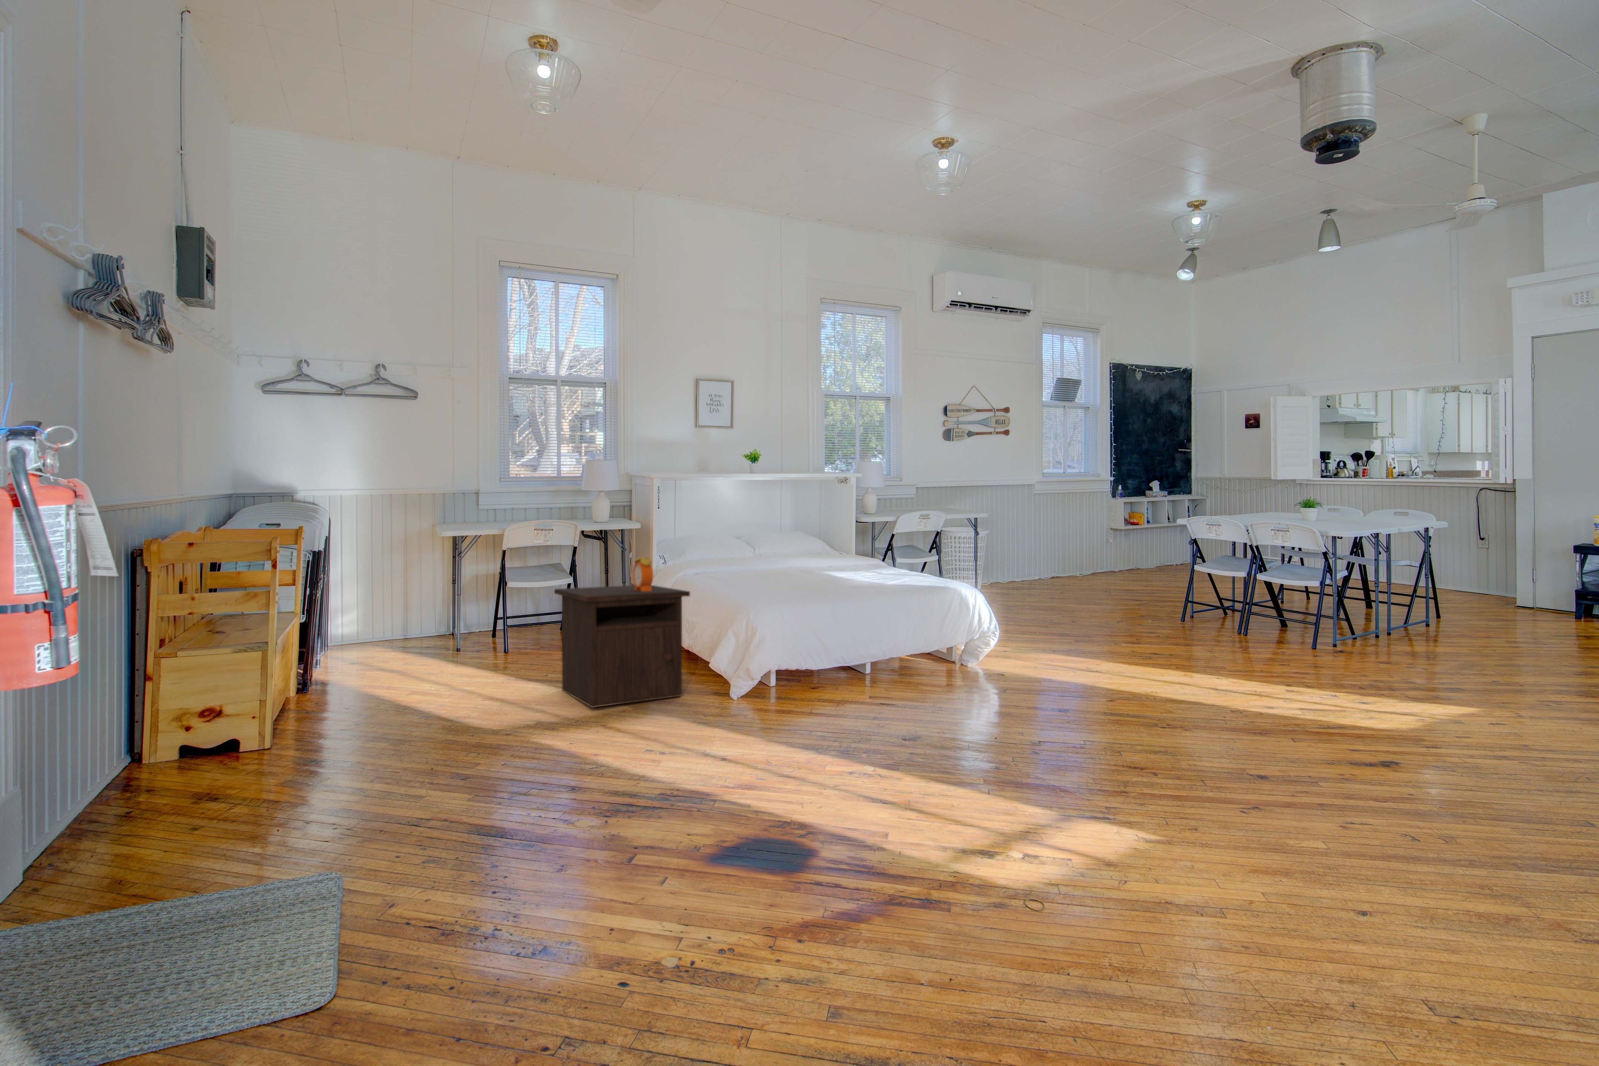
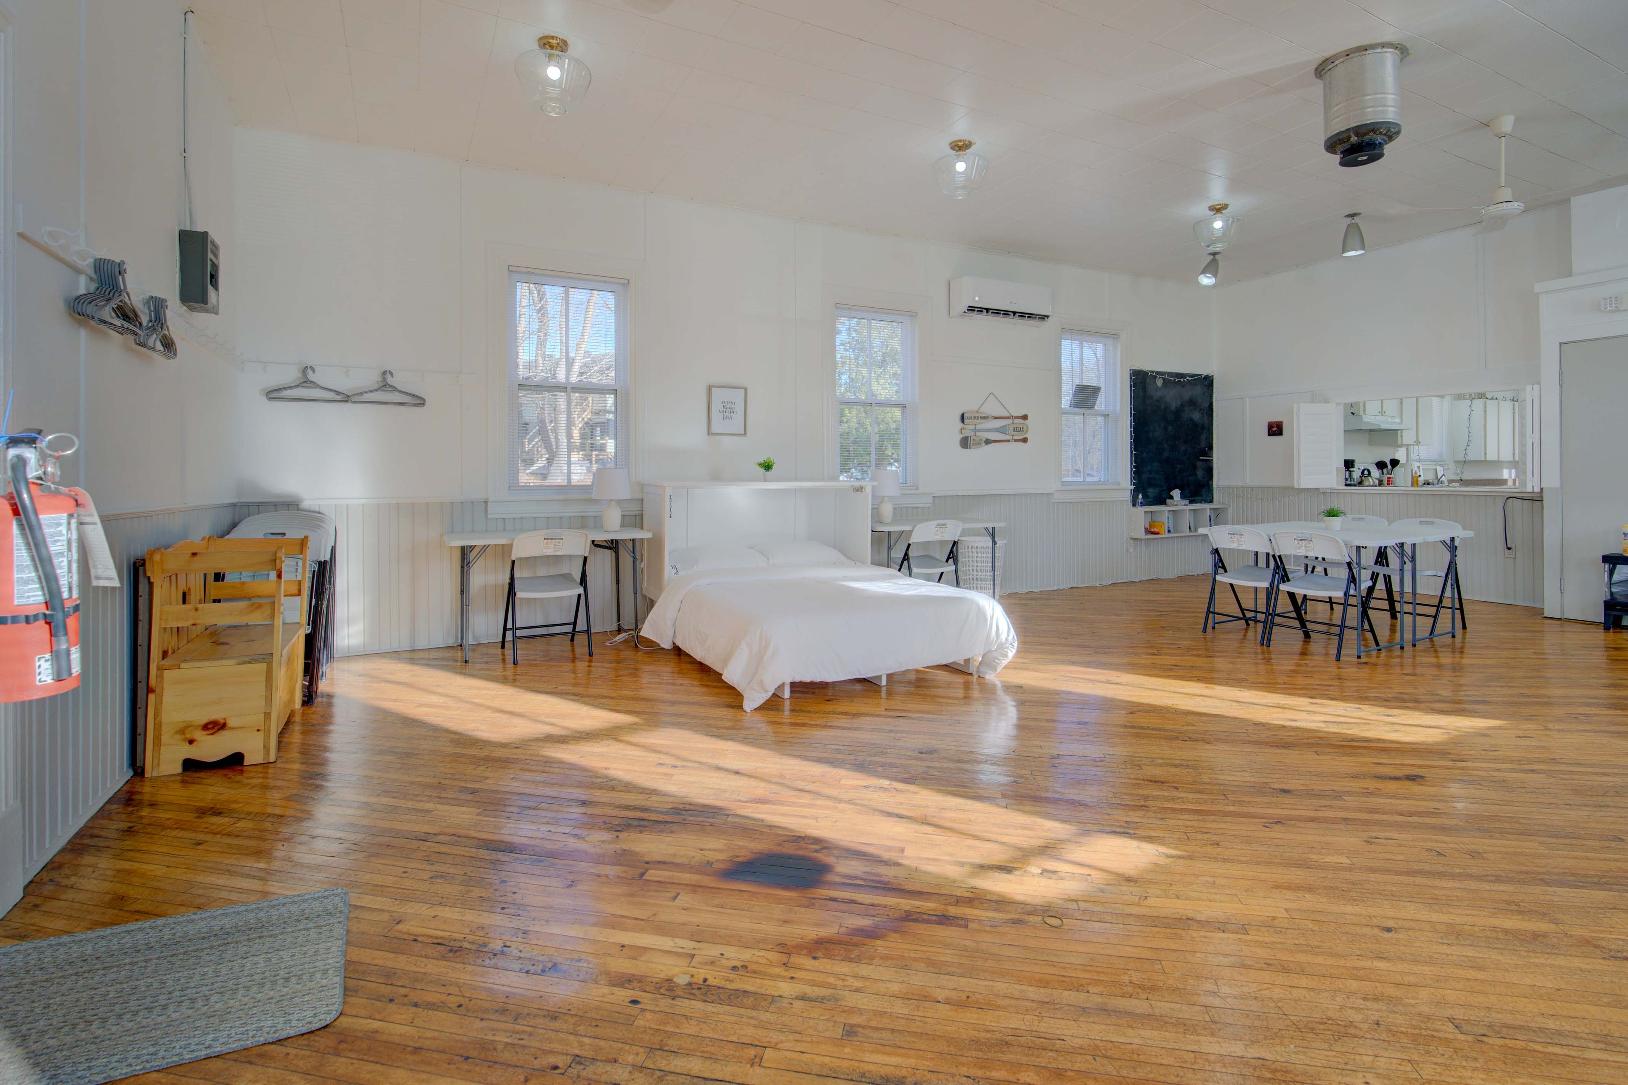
- alarm clock [632,551,653,591]
- nightstand [553,585,690,708]
